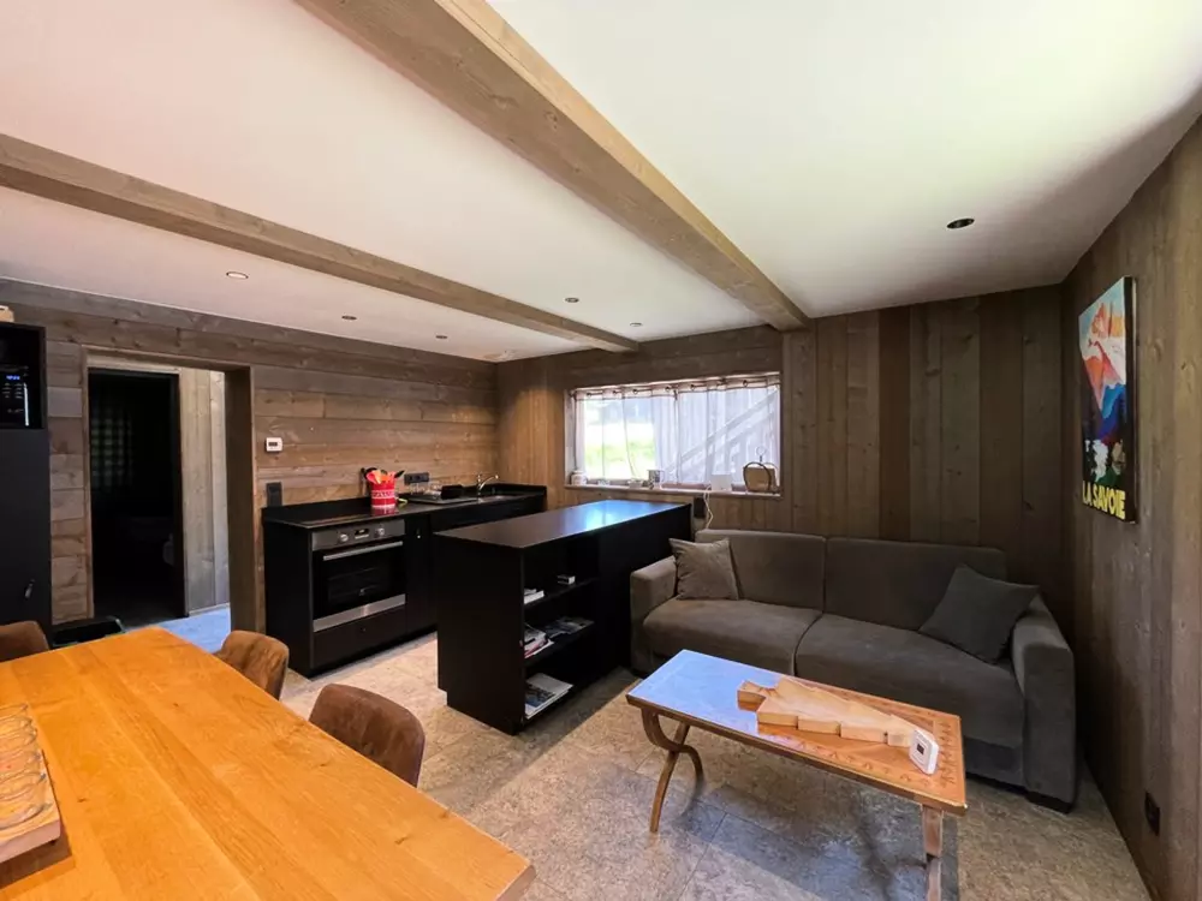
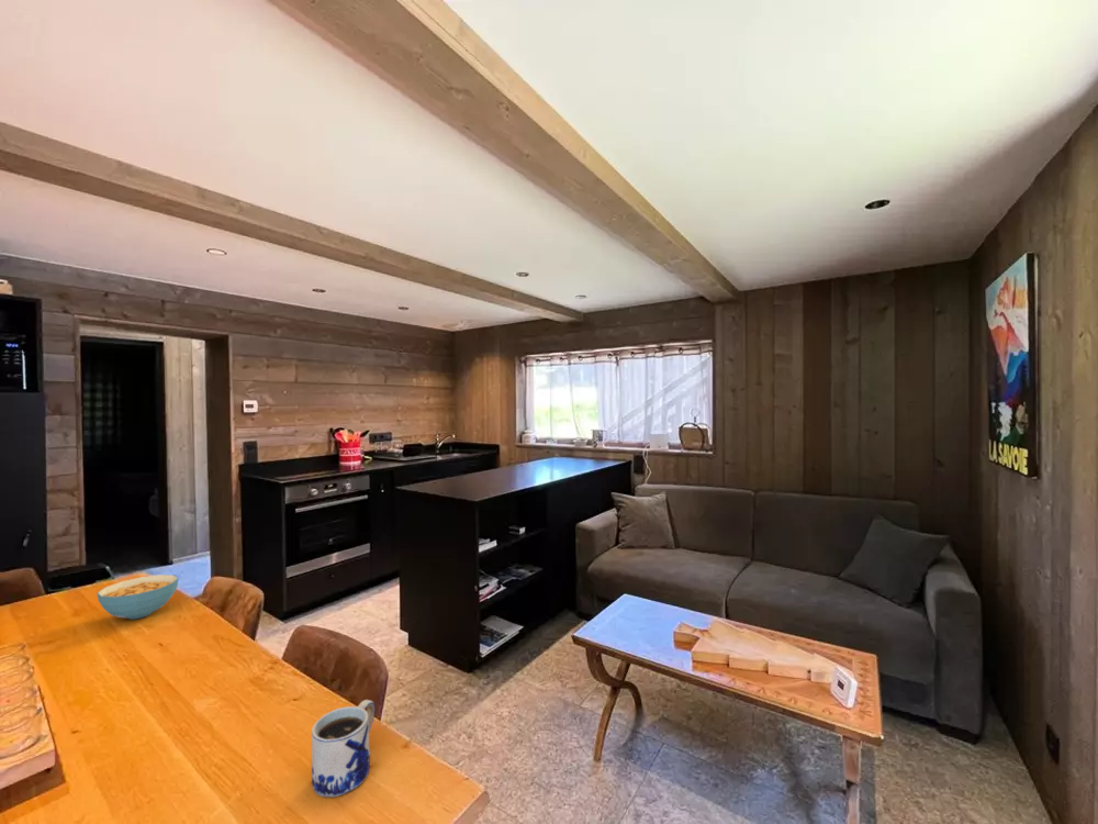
+ mug [311,699,377,798]
+ cereal bowl [96,574,180,620]
